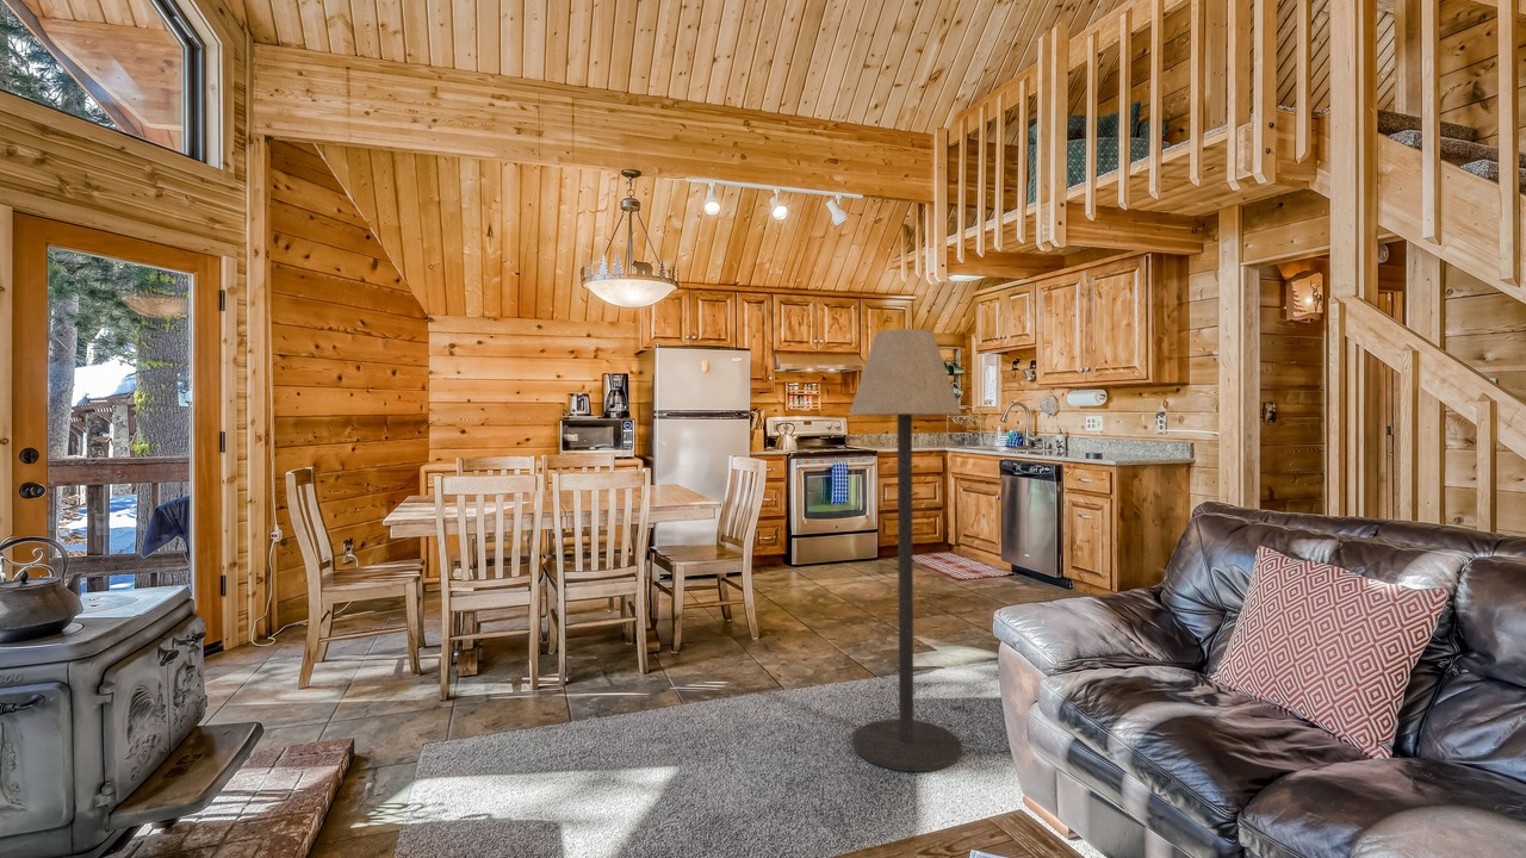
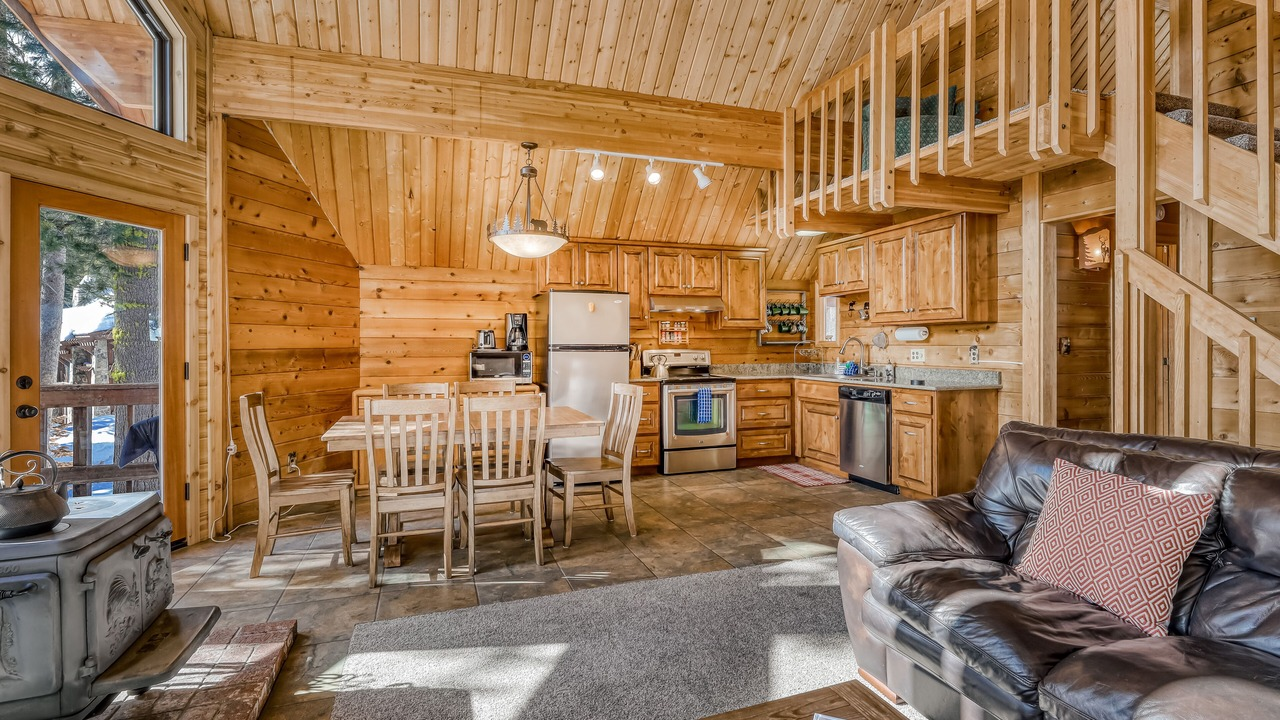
- floor lamp [848,328,963,773]
